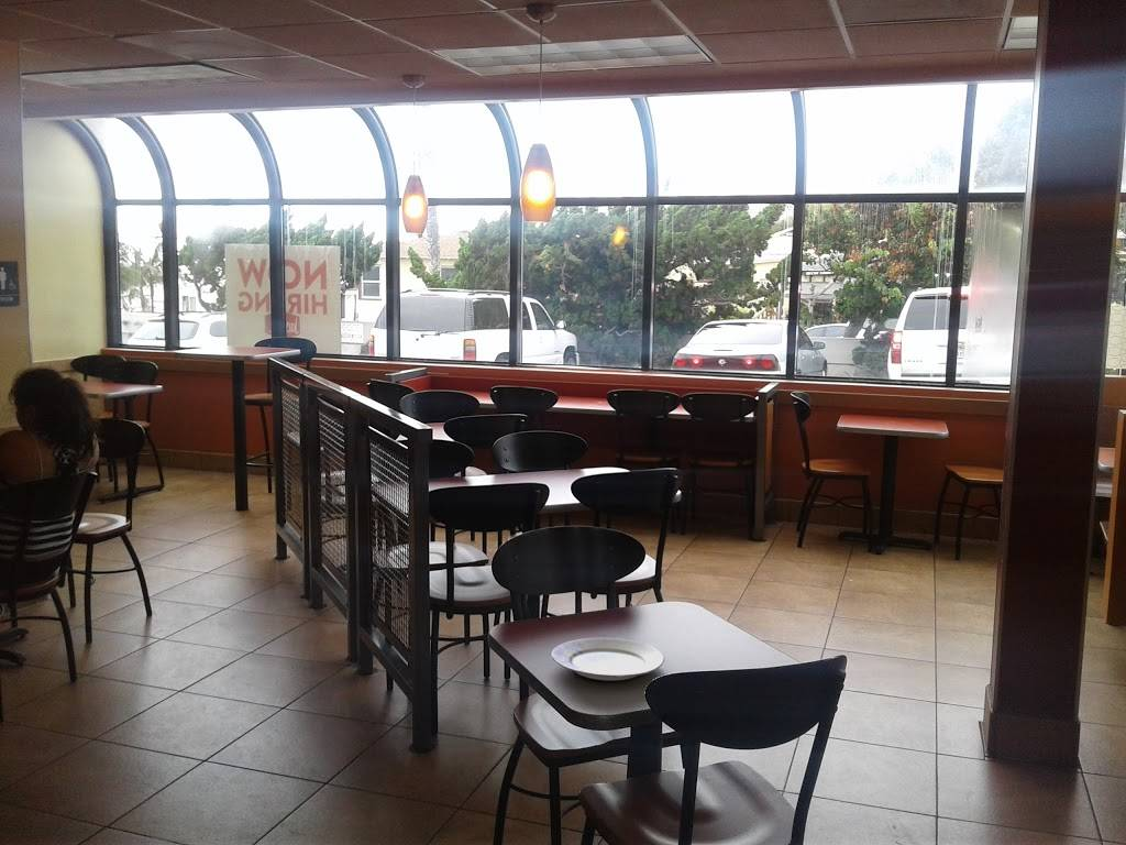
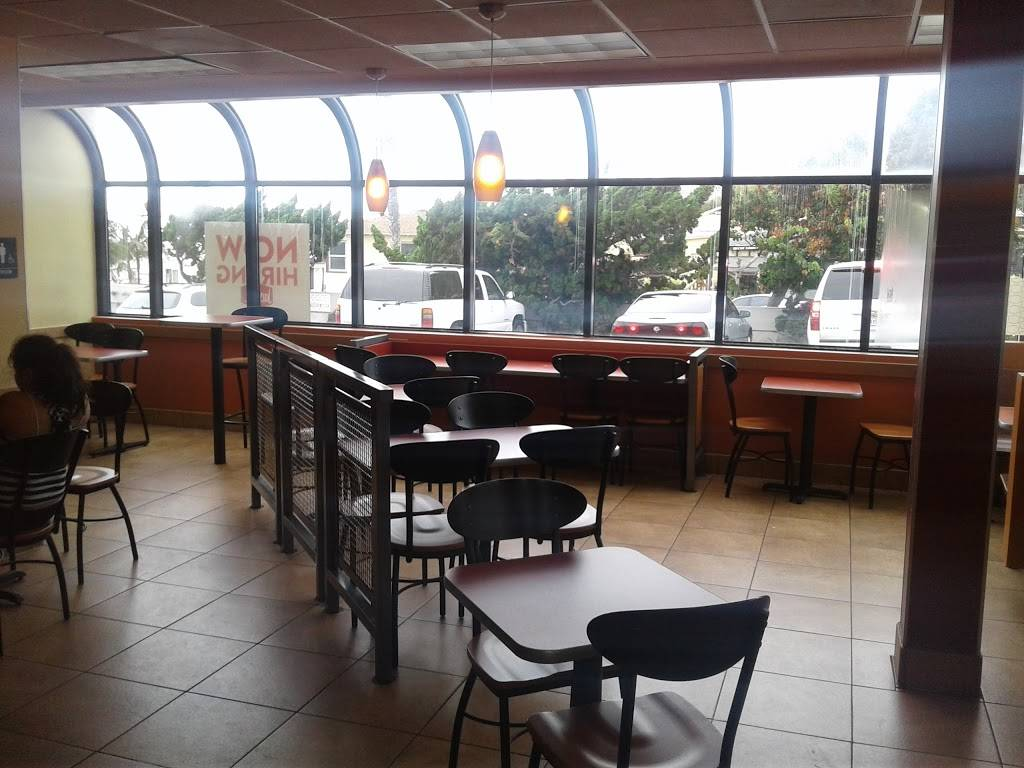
- plate [550,636,665,682]
